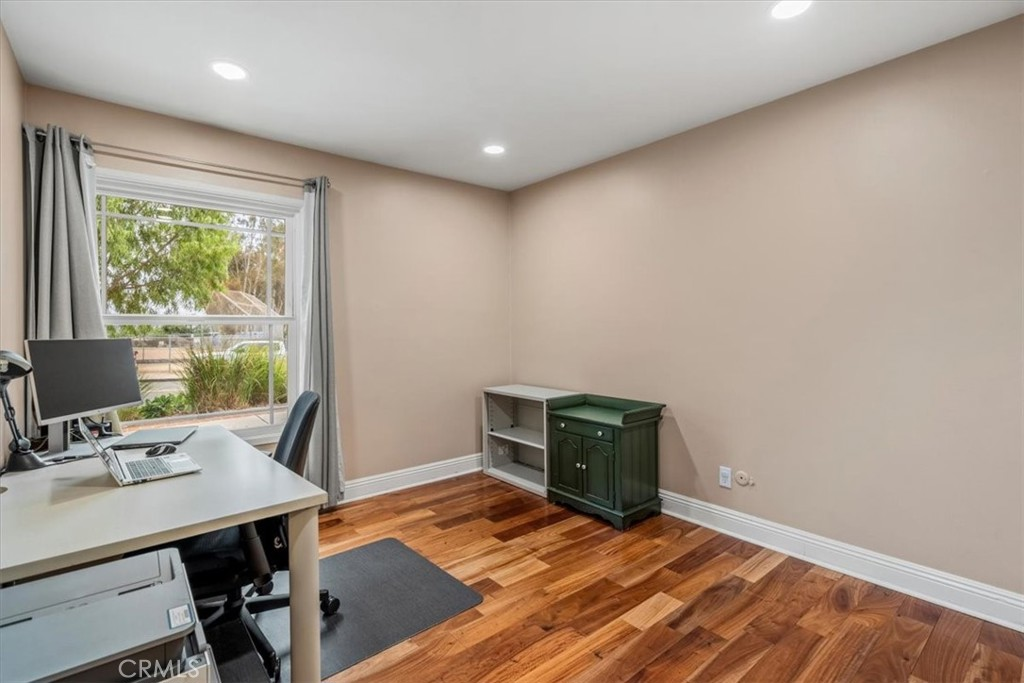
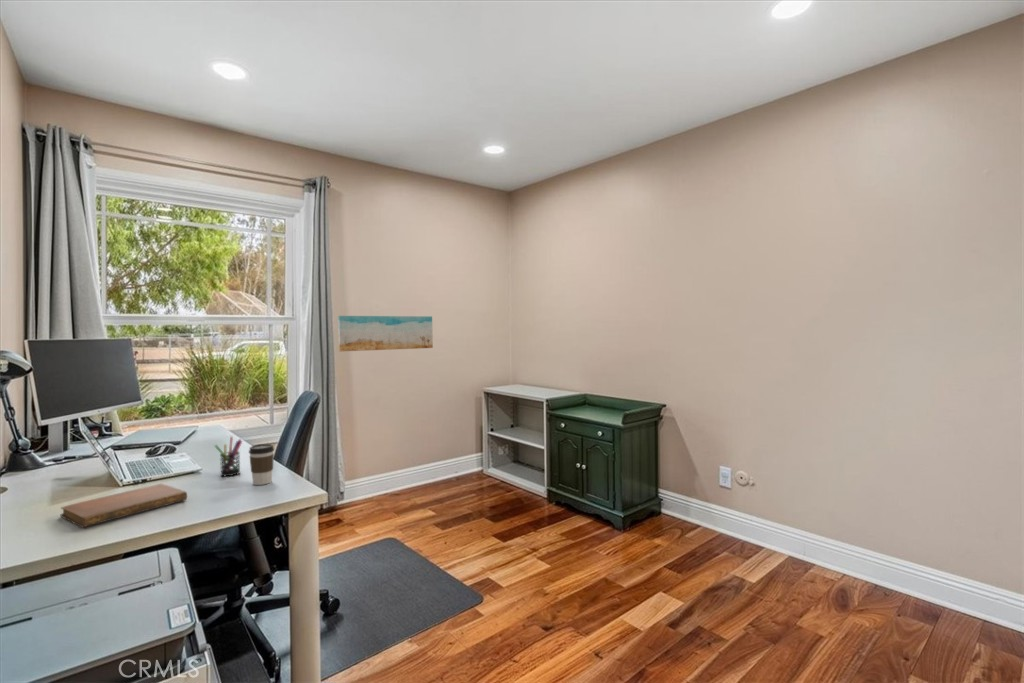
+ pen holder [214,436,243,477]
+ notebook [60,483,188,528]
+ wall art [337,315,434,352]
+ coffee cup [248,443,275,486]
